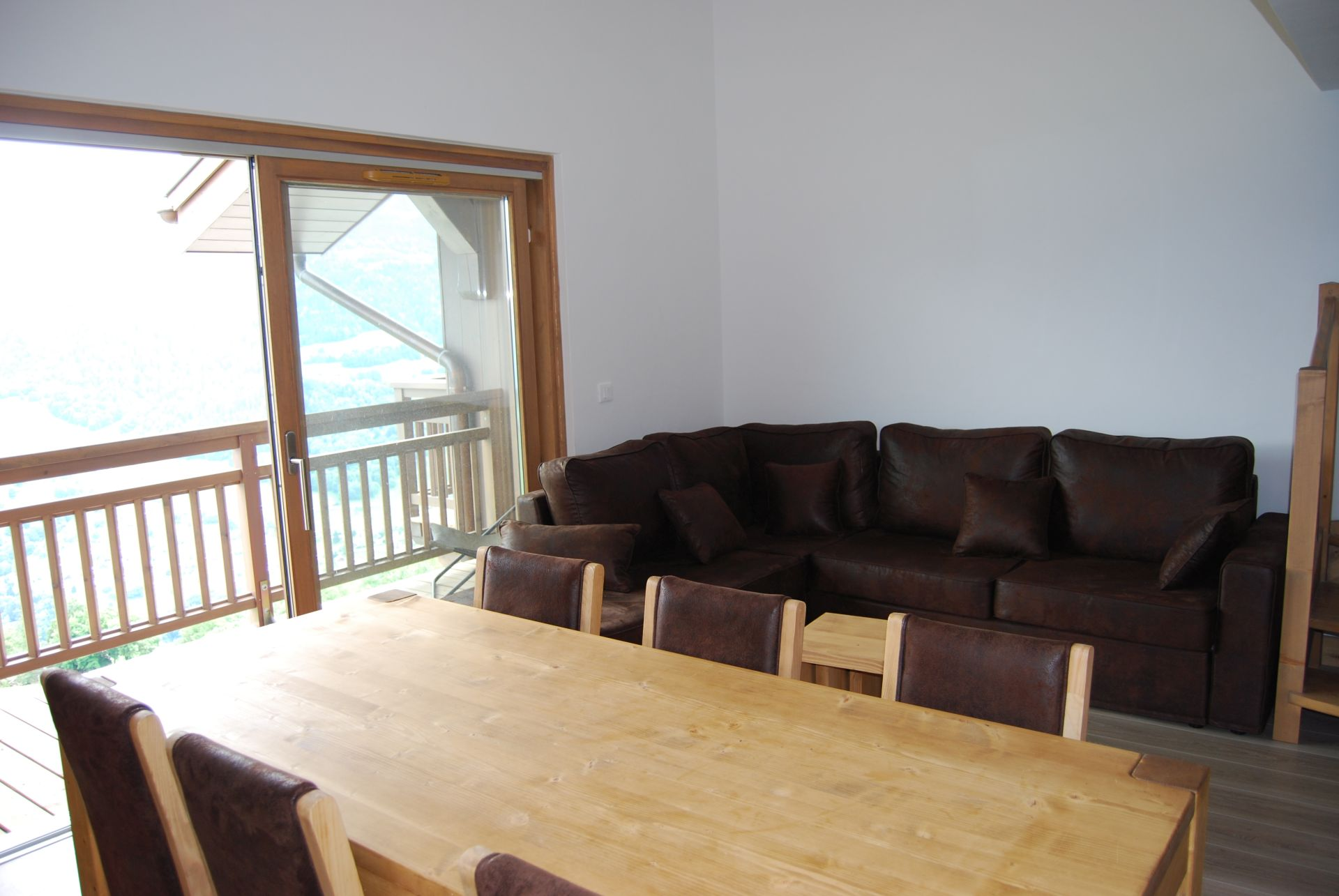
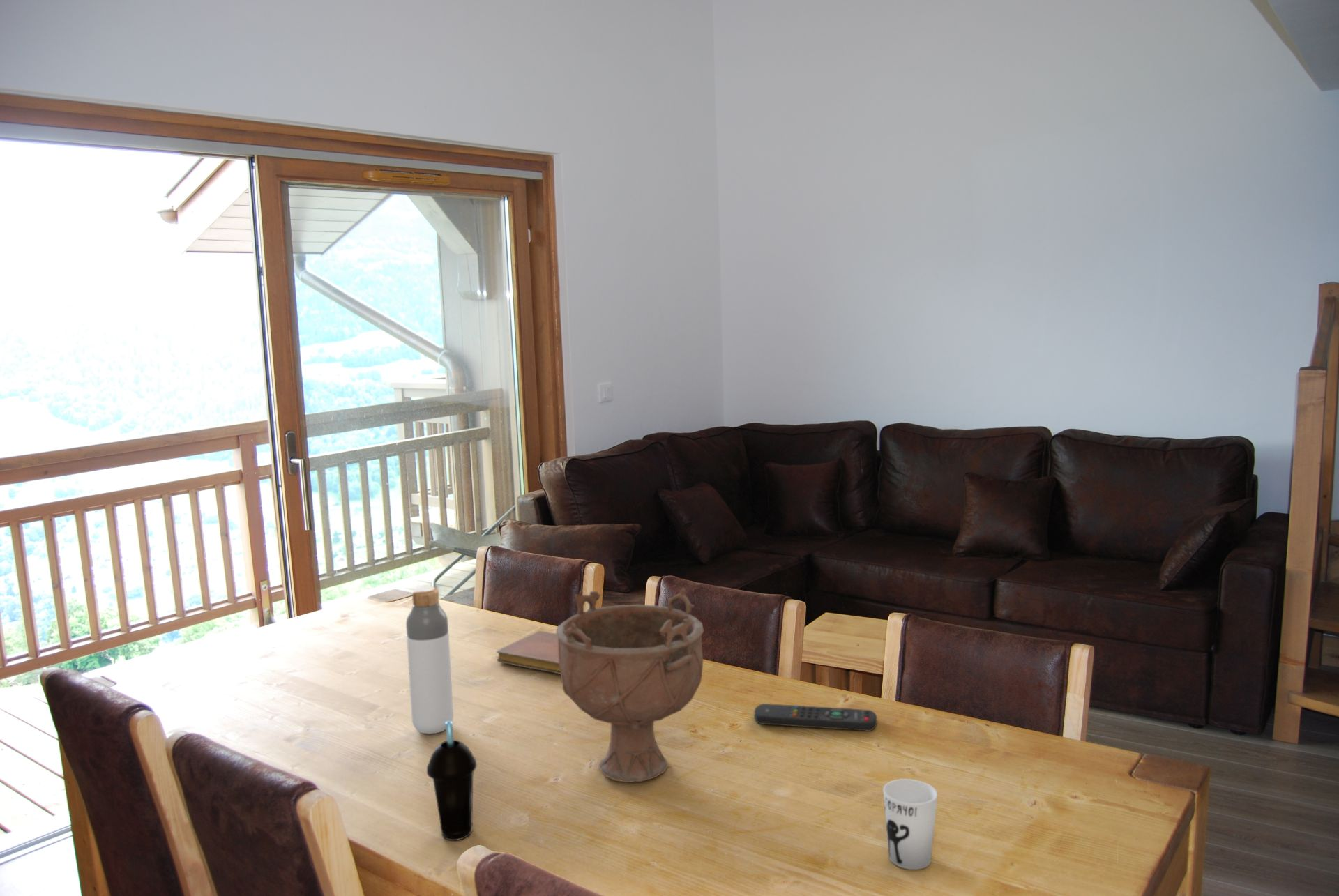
+ decorative bowl [555,587,704,783]
+ cup [426,721,478,841]
+ notebook [496,630,561,675]
+ cup [882,778,938,870]
+ bottle [405,586,454,735]
+ remote control [754,703,877,732]
